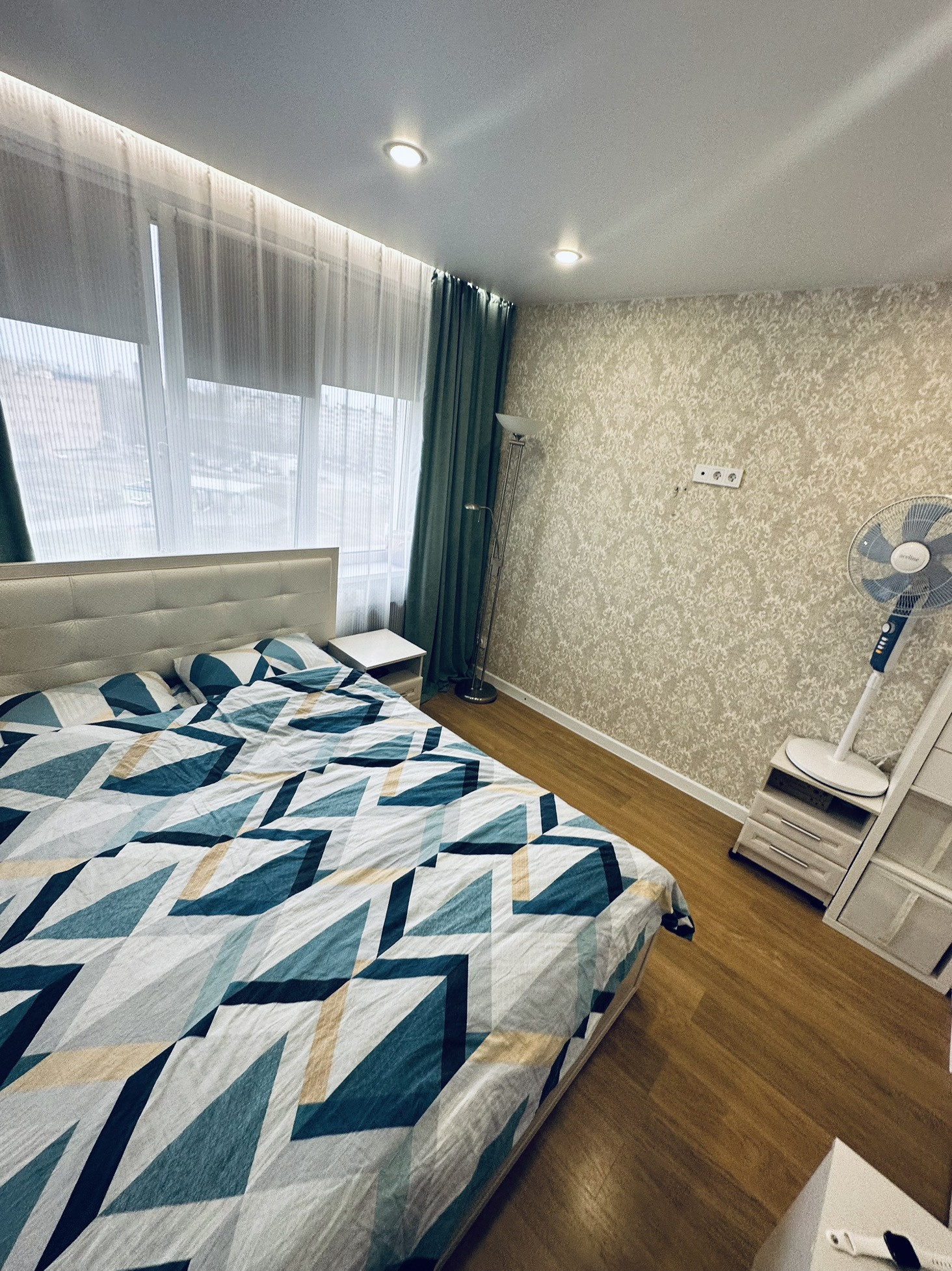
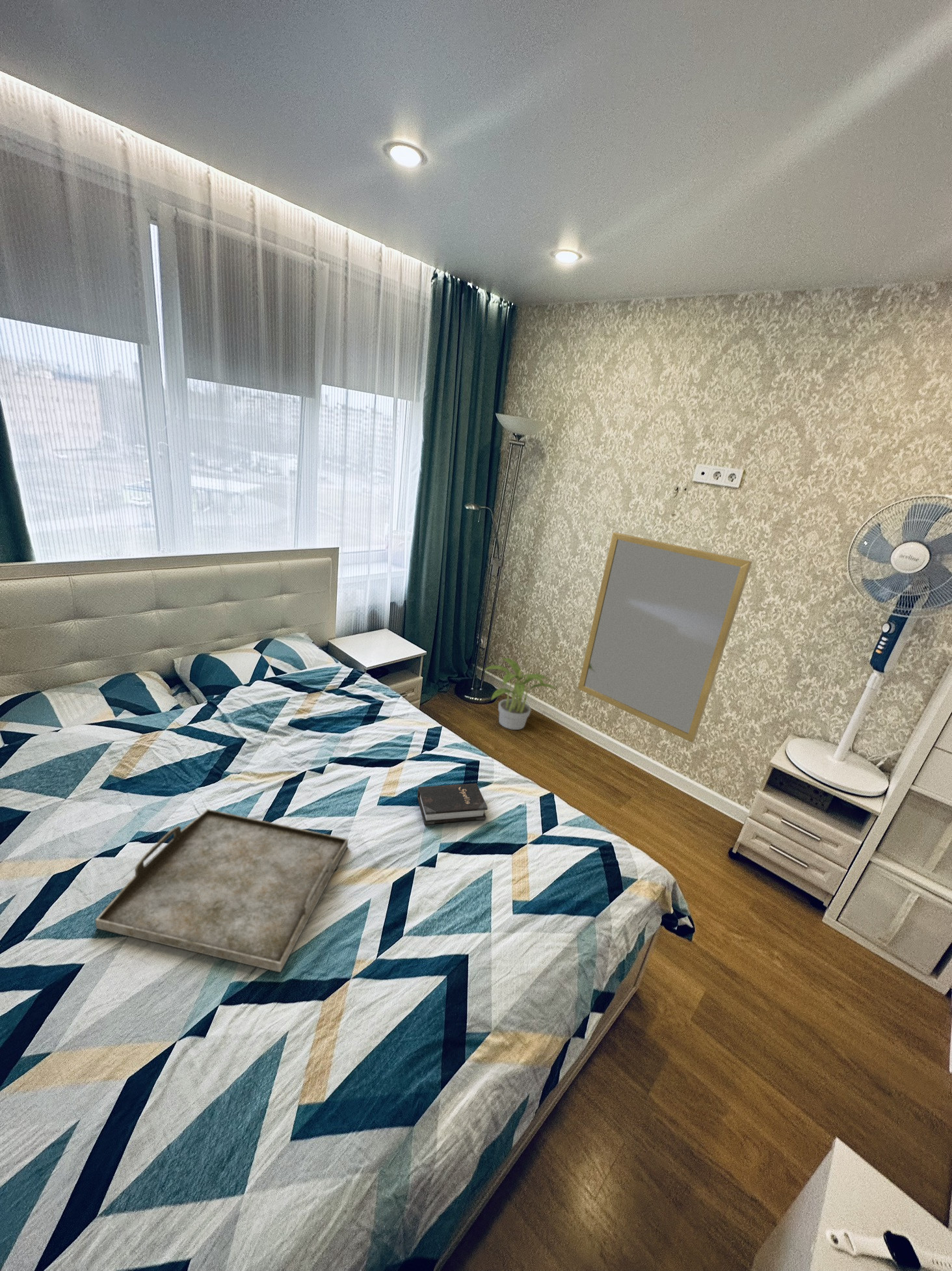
+ serving tray [95,809,349,973]
+ home mirror [577,531,753,743]
+ hardback book [417,783,488,825]
+ potted plant [483,658,559,730]
